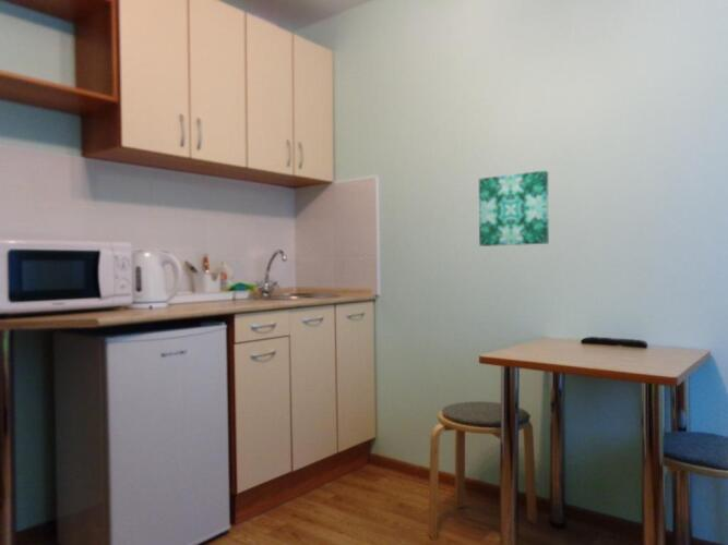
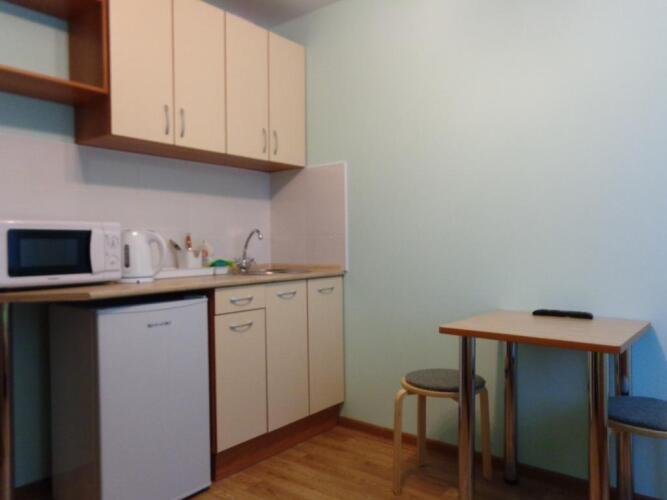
- wall art [478,170,550,247]
